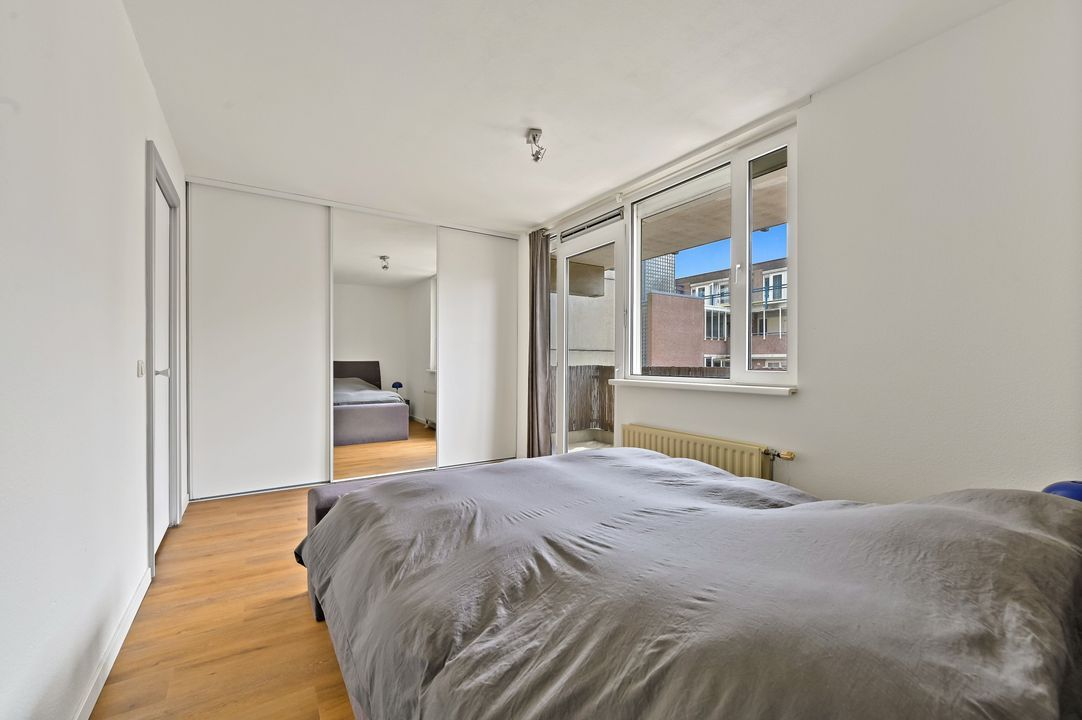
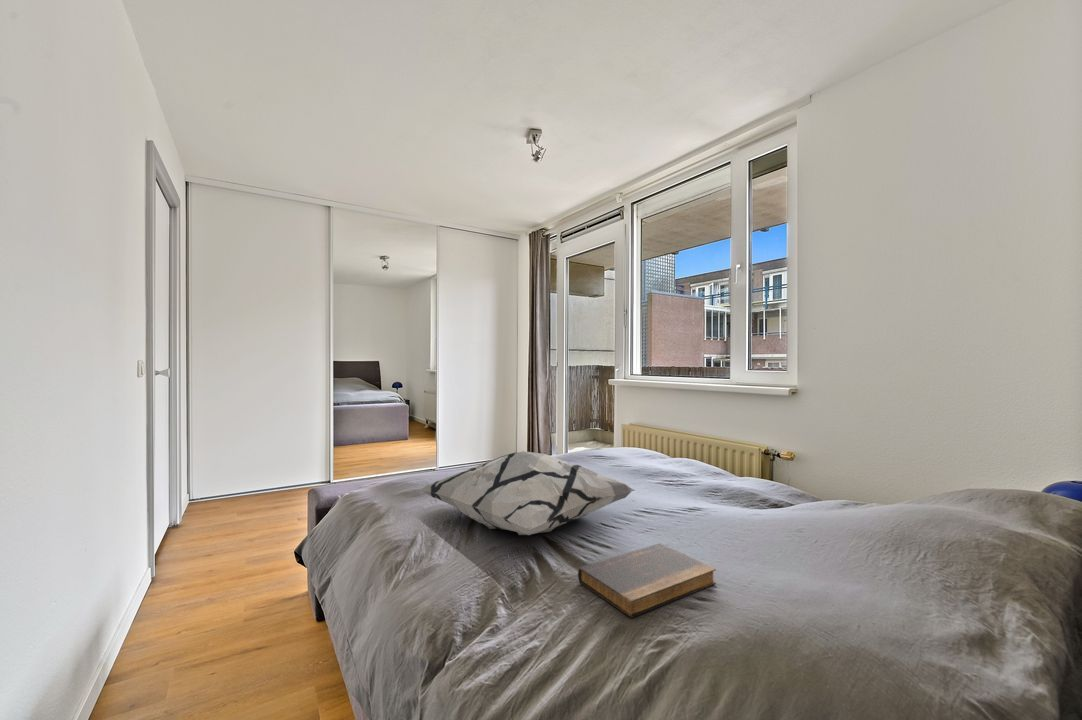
+ decorative pillow [419,450,636,536]
+ book [577,542,717,619]
